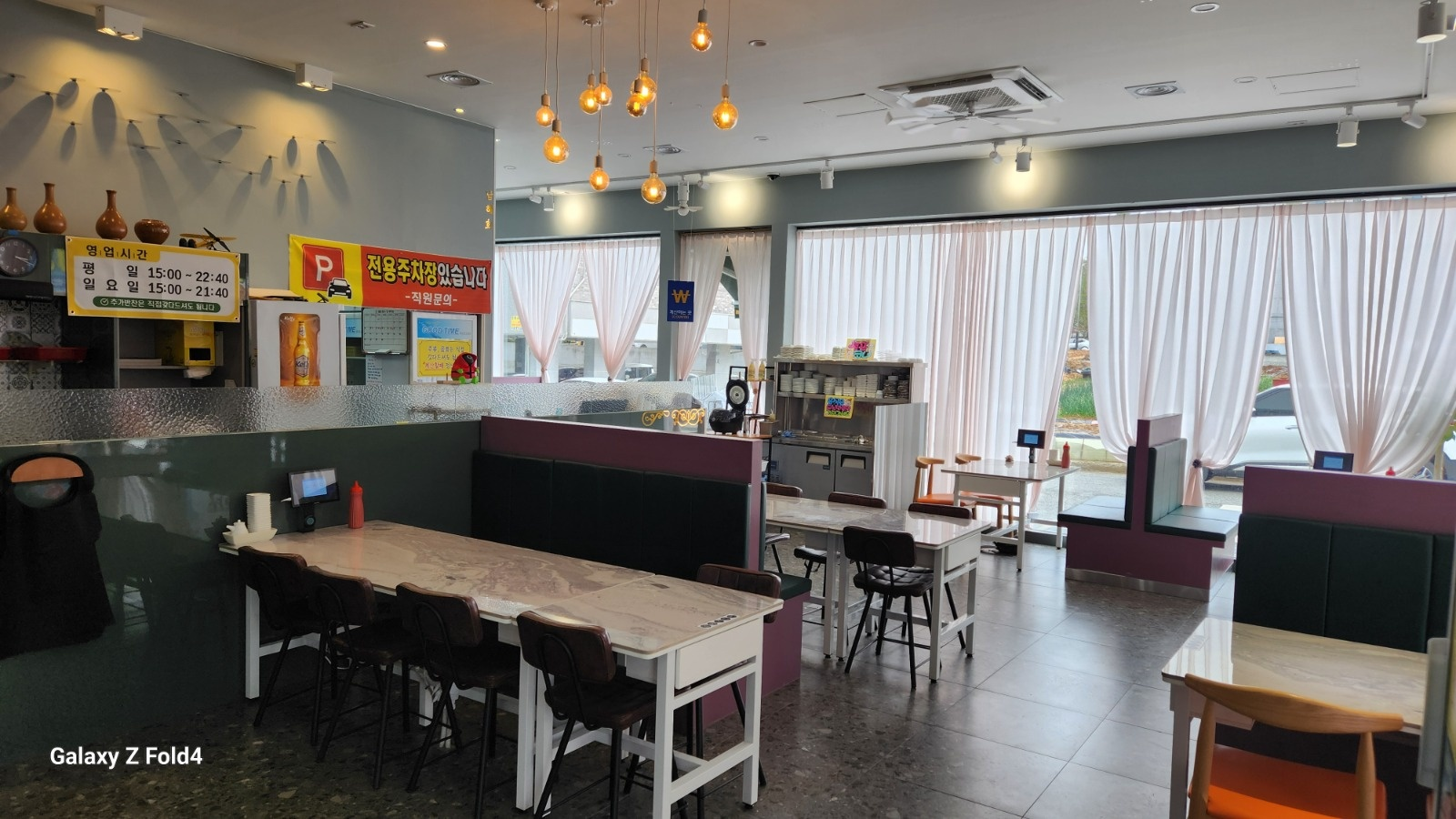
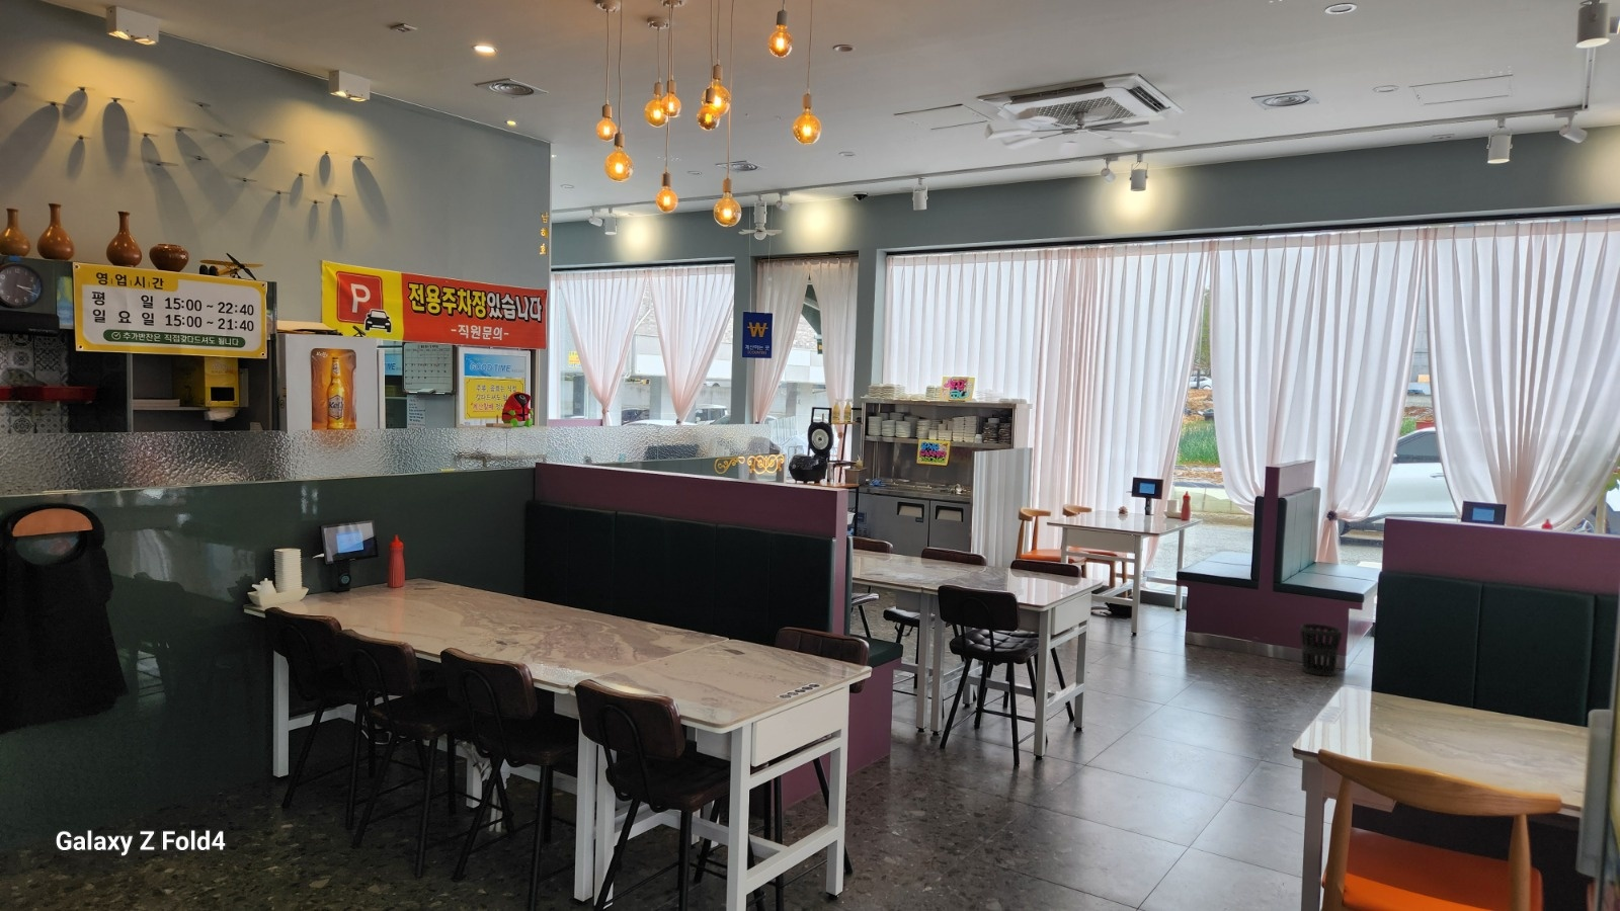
+ wastebasket [1300,623,1344,677]
